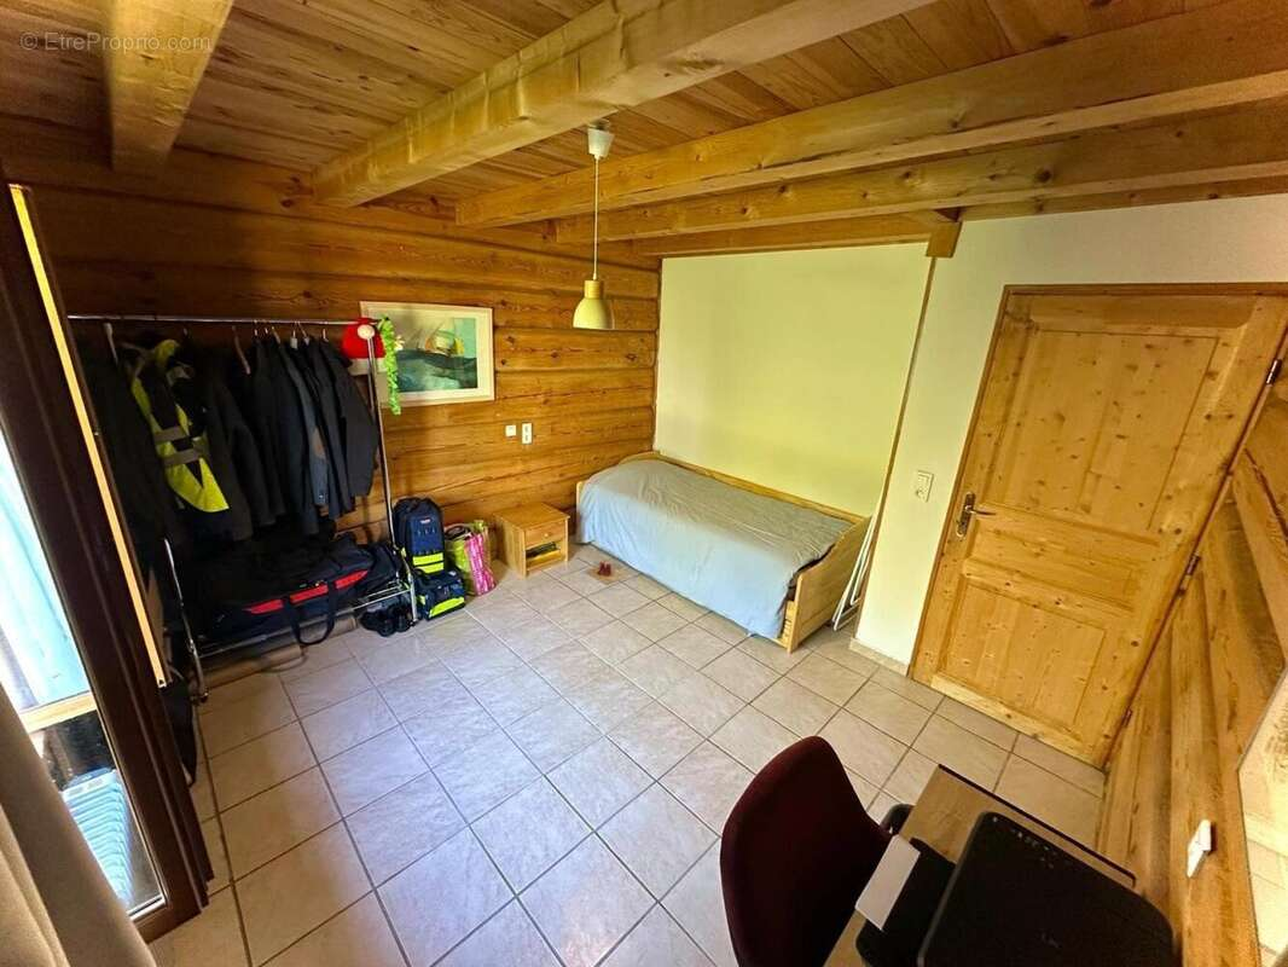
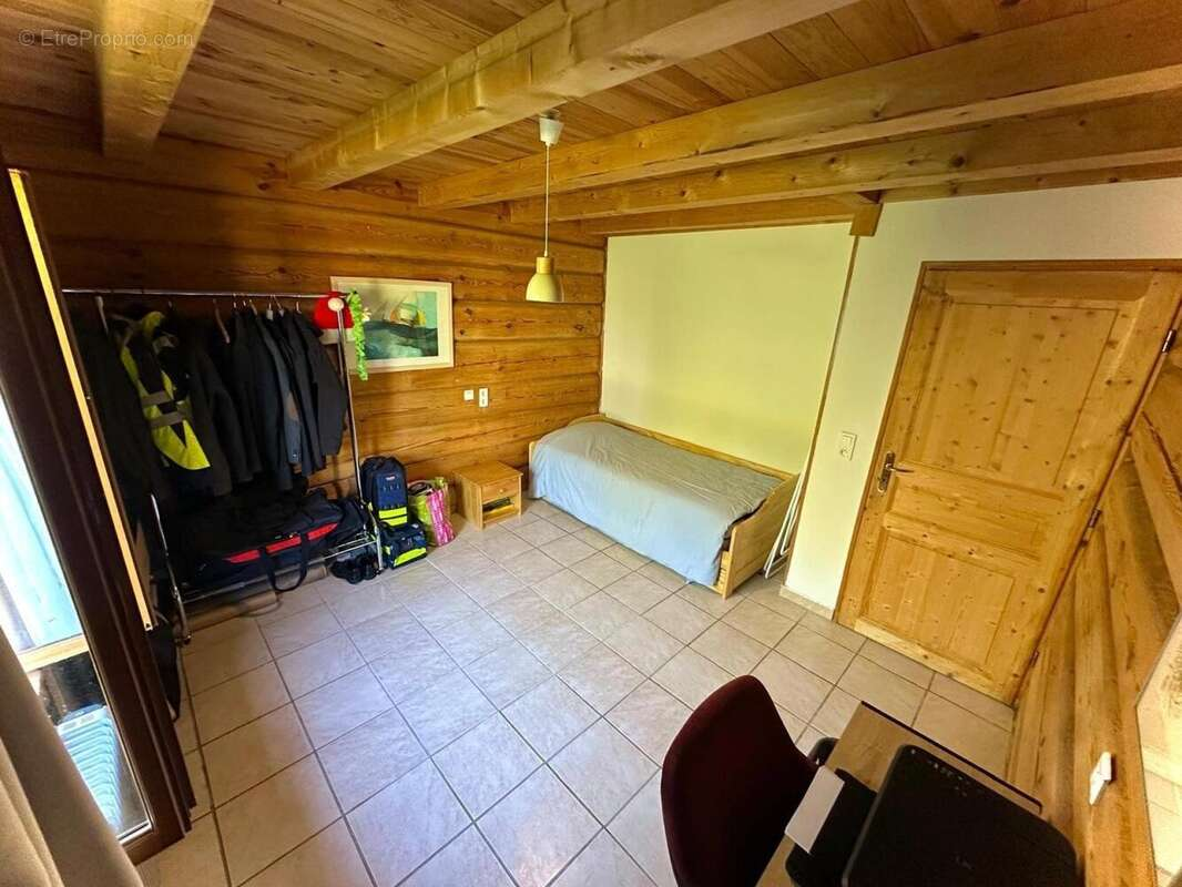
- slippers [584,561,630,586]
